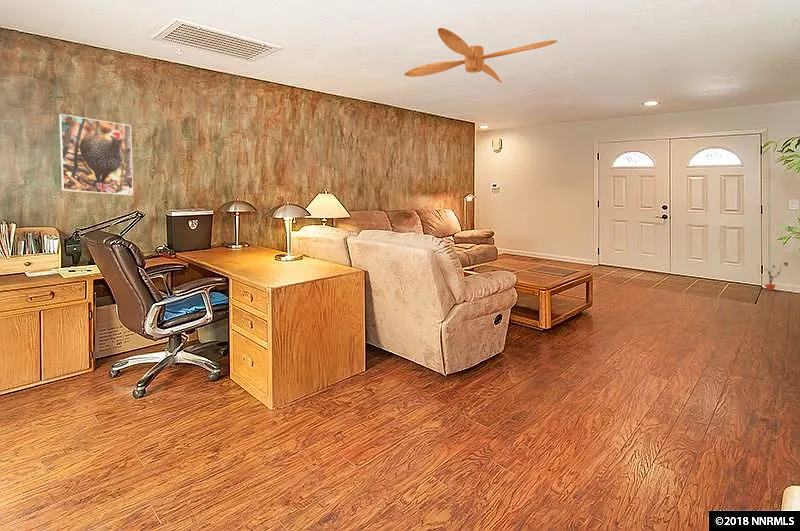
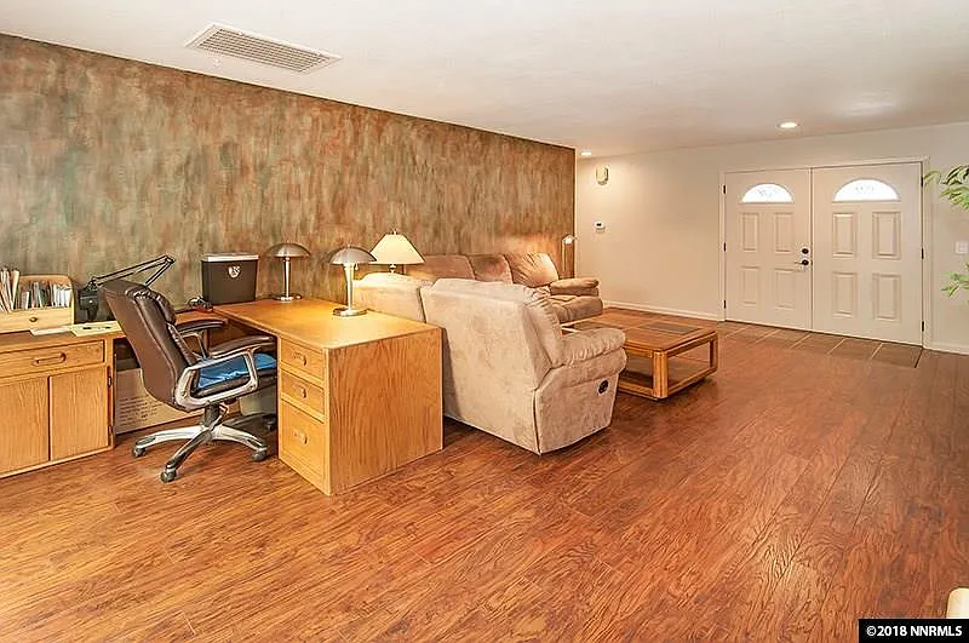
- ceiling fan [403,27,558,84]
- potted plant [760,261,789,291]
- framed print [58,113,134,196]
